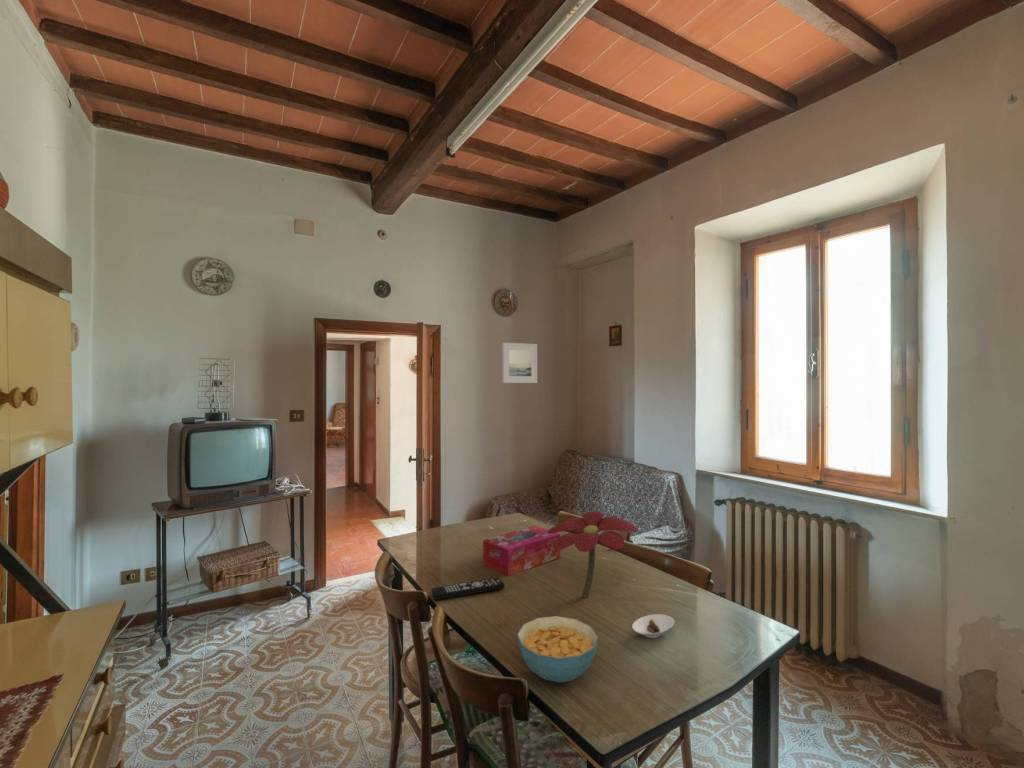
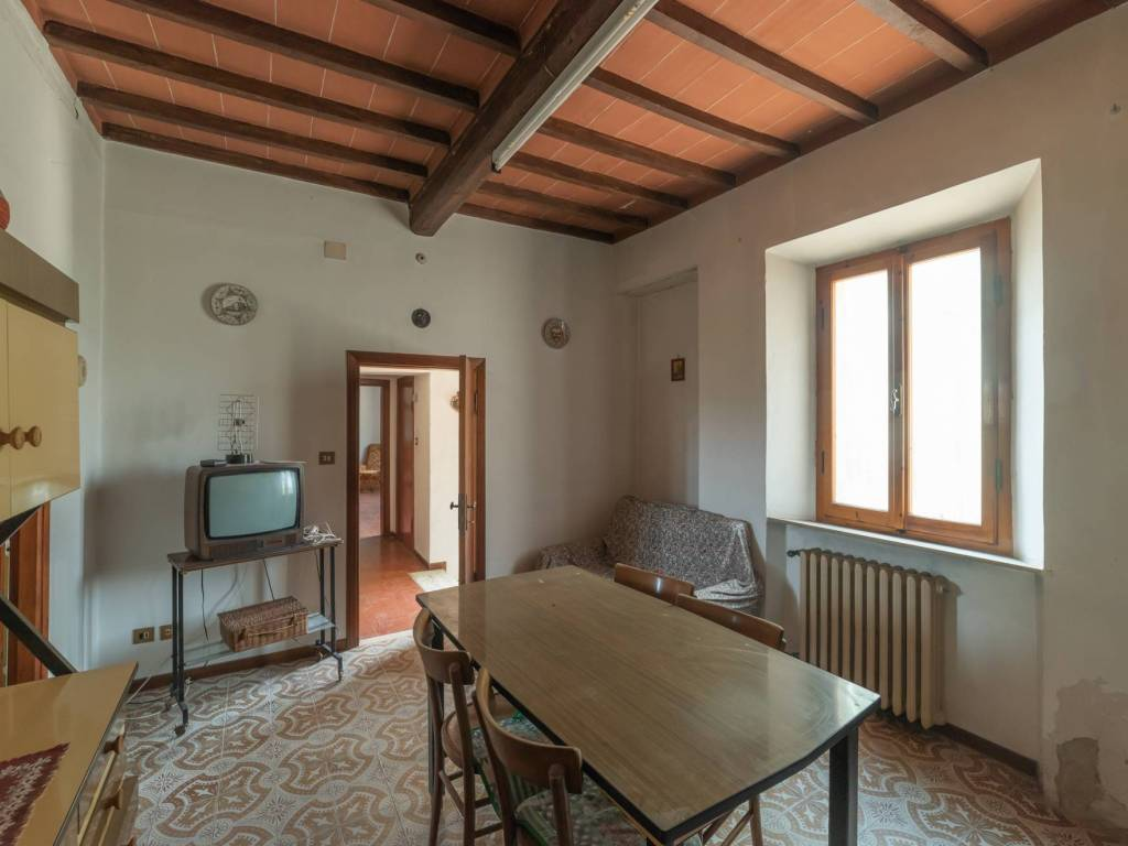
- remote control [430,577,506,601]
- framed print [501,342,538,384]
- flower [547,510,638,599]
- cereal bowl [516,615,599,683]
- saucer [631,613,675,639]
- tissue box [482,525,561,577]
